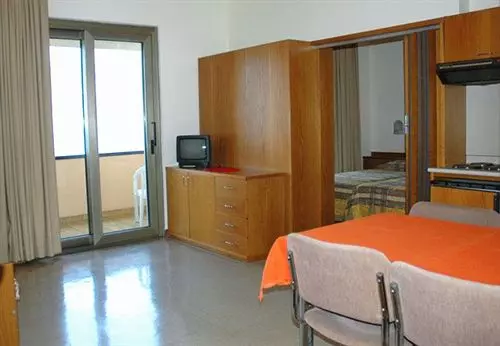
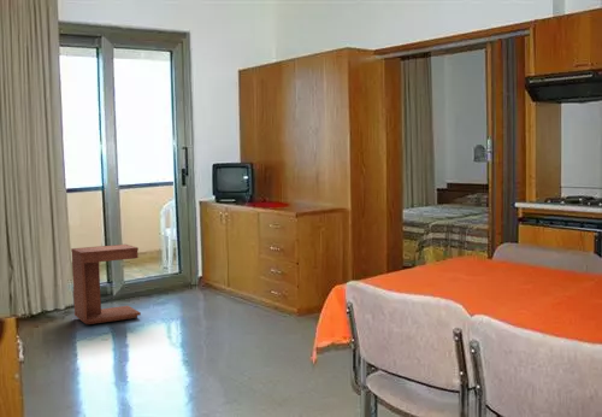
+ side table [70,243,142,325]
